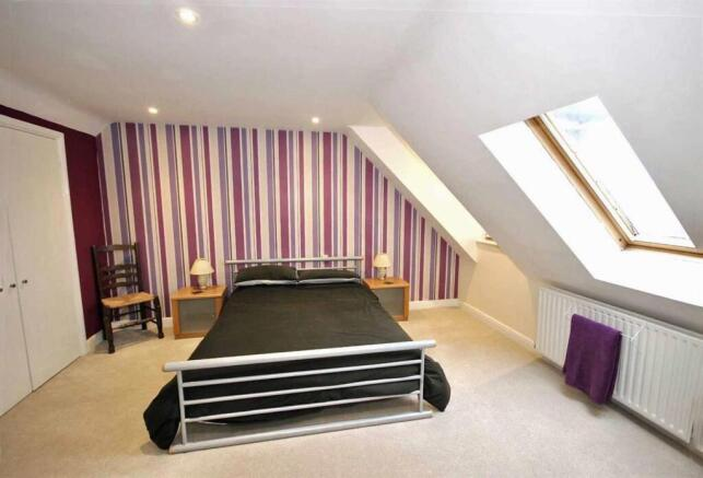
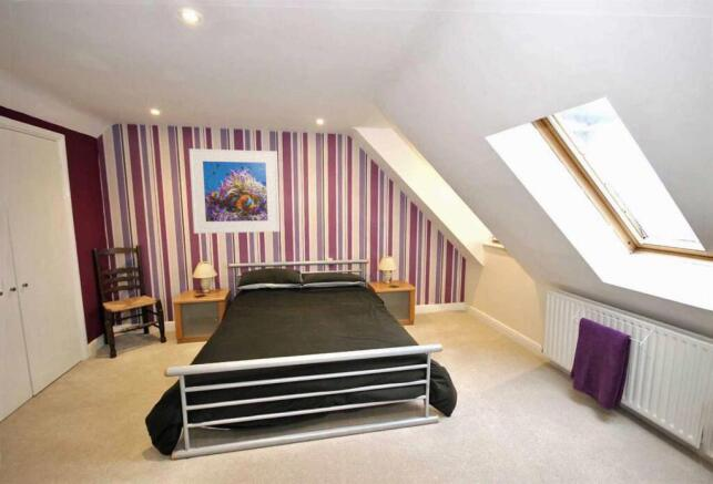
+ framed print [189,147,281,235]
